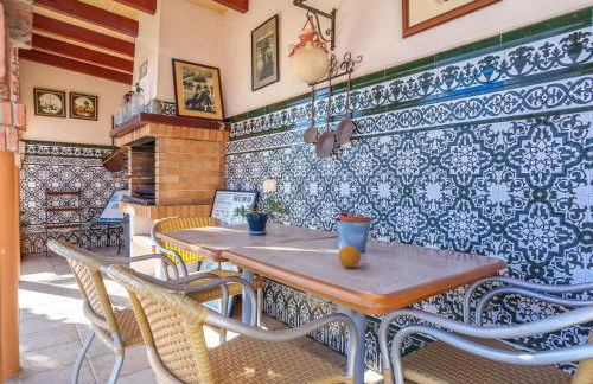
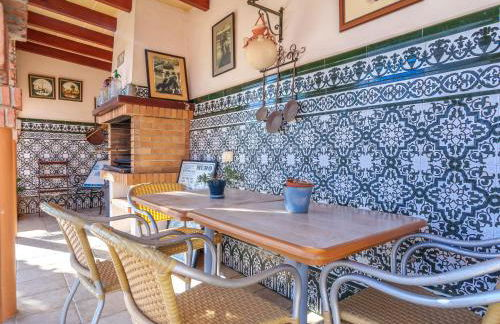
- fruit [337,244,362,269]
